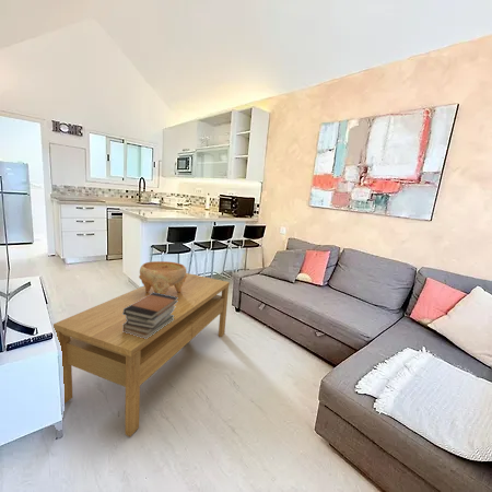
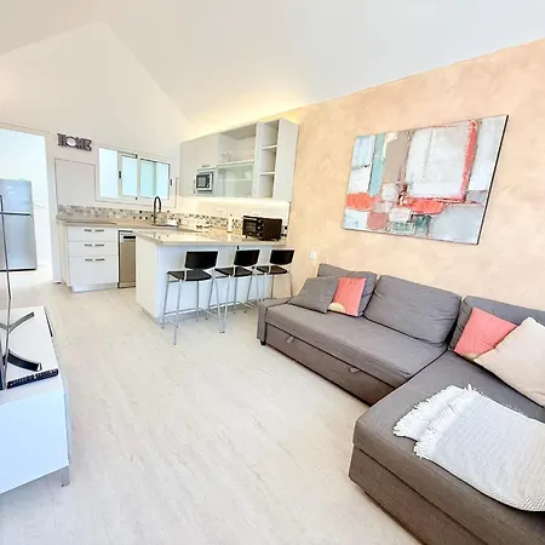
- book stack [122,292,178,339]
- decorative bowl [138,260,187,294]
- coffee table [52,272,231,438]
